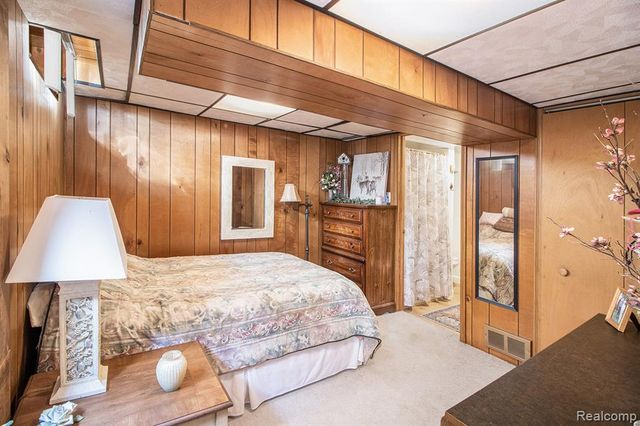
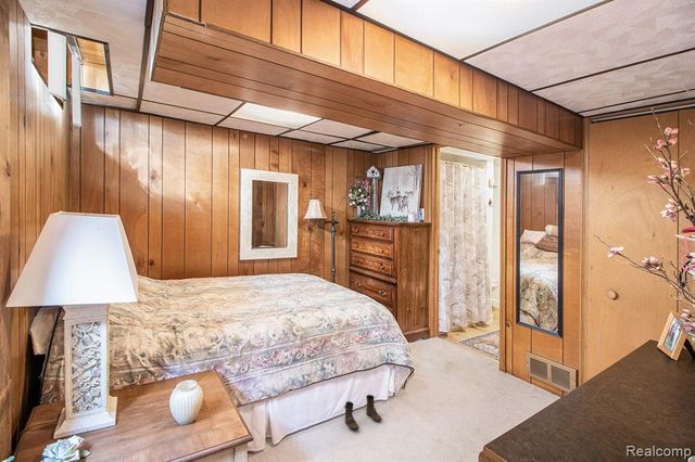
+ boots [343,394,382,432]
